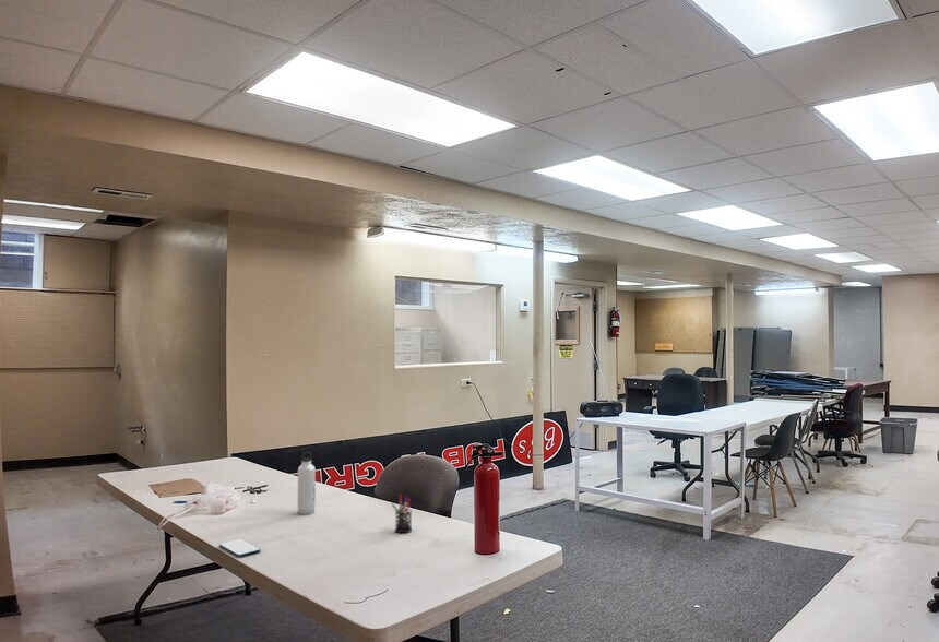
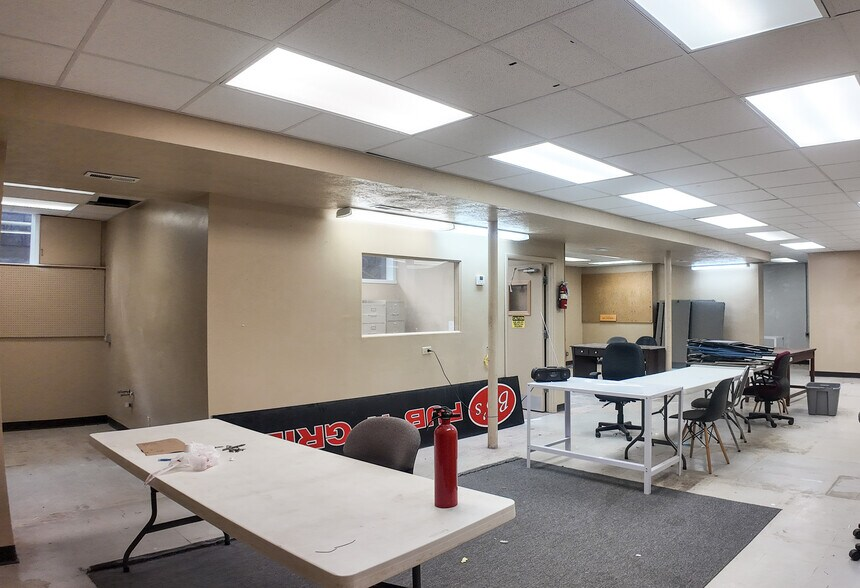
- smartphone [218,537,261,558]
- water bottle [297,451,317,515]
- pen holder [391,494,413,534]
